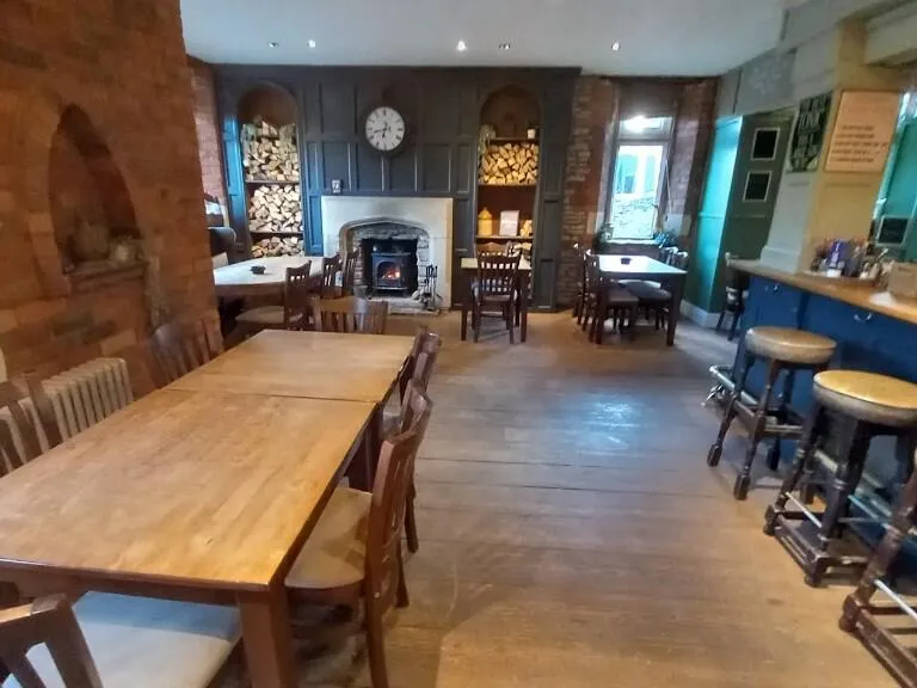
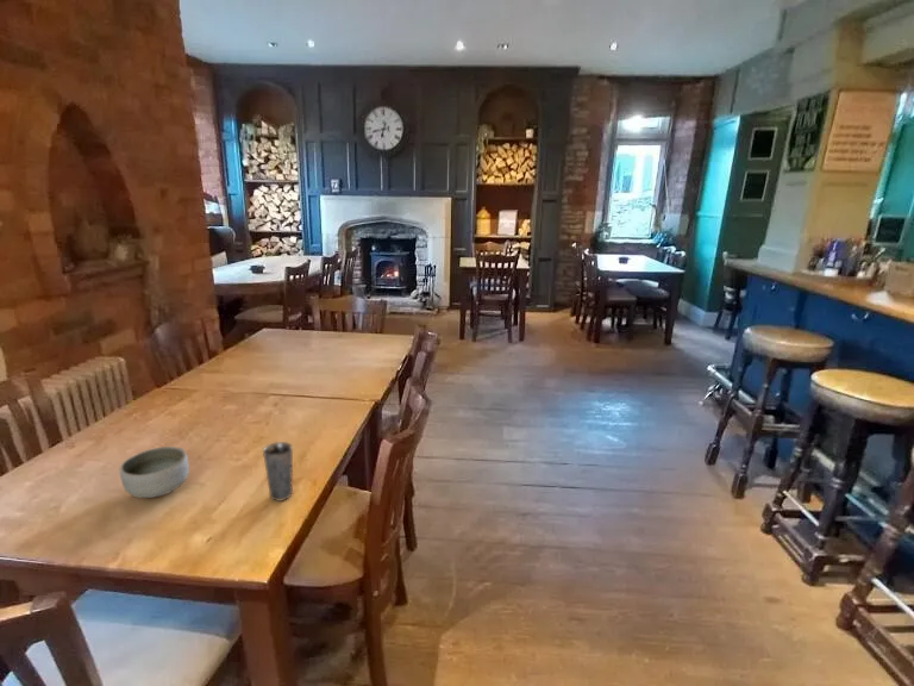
+ bowl [119,445,190,499]
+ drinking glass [262,441,294,503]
